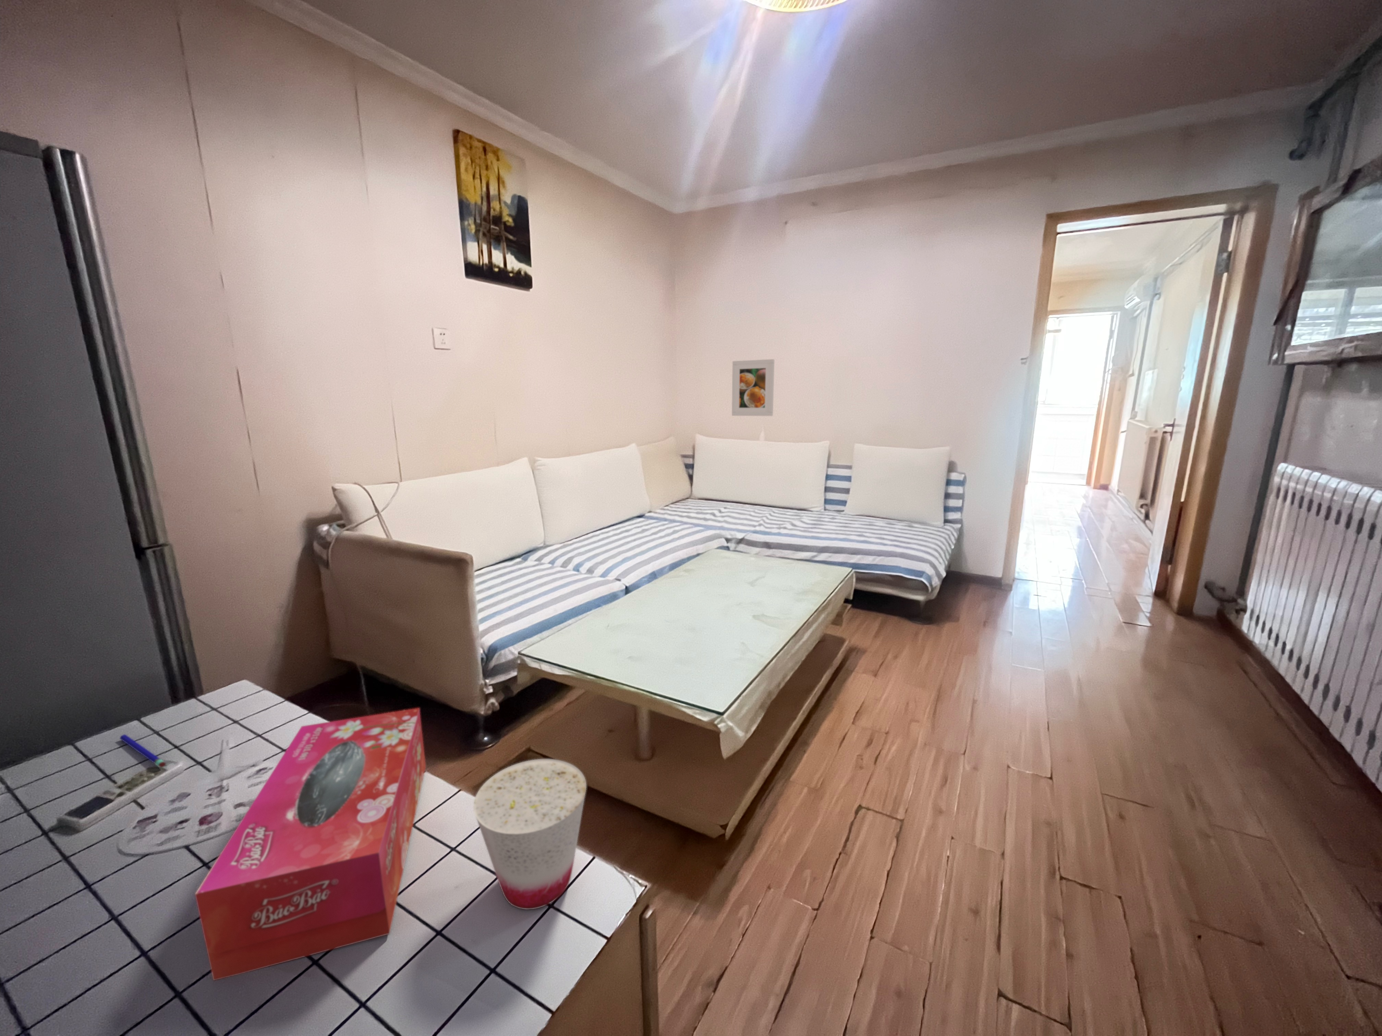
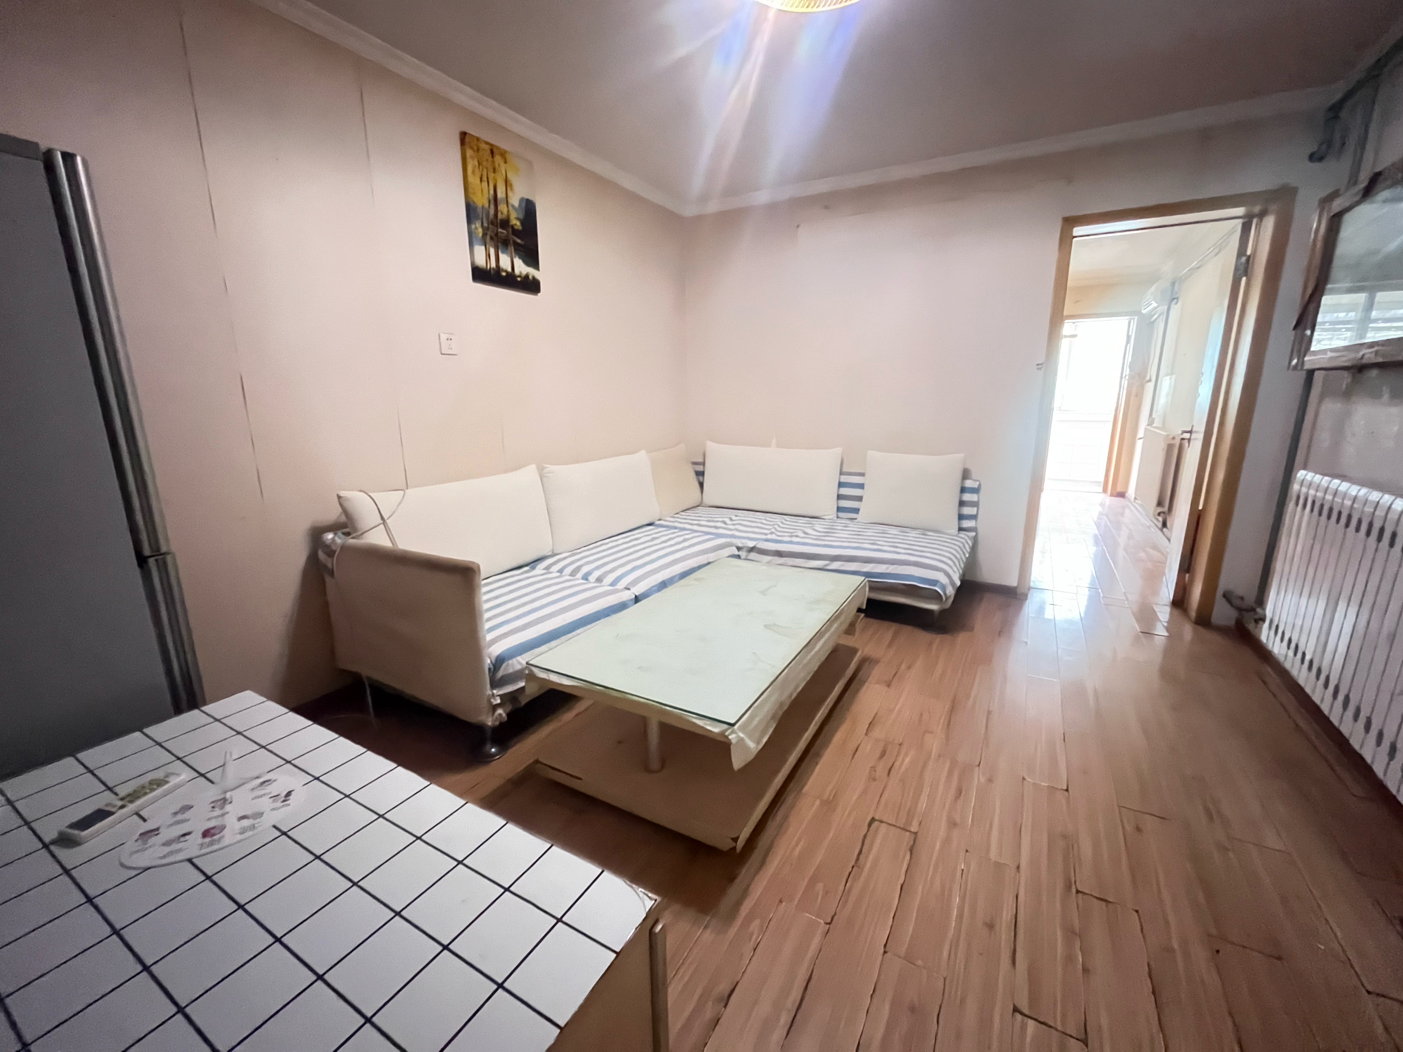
- tissue box [195,707,427,980]
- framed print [731,359,775,417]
- cup [473,758,587,910]
- pen [120,733,165,767]
